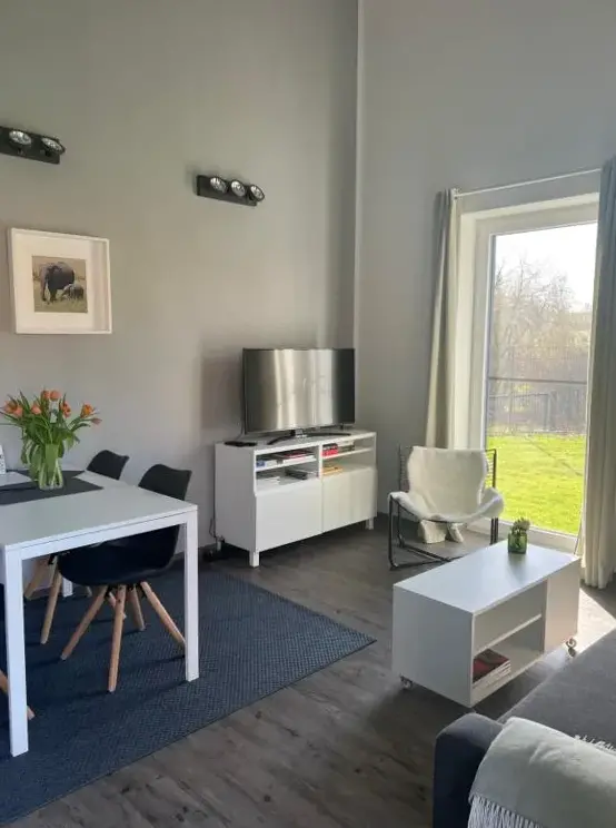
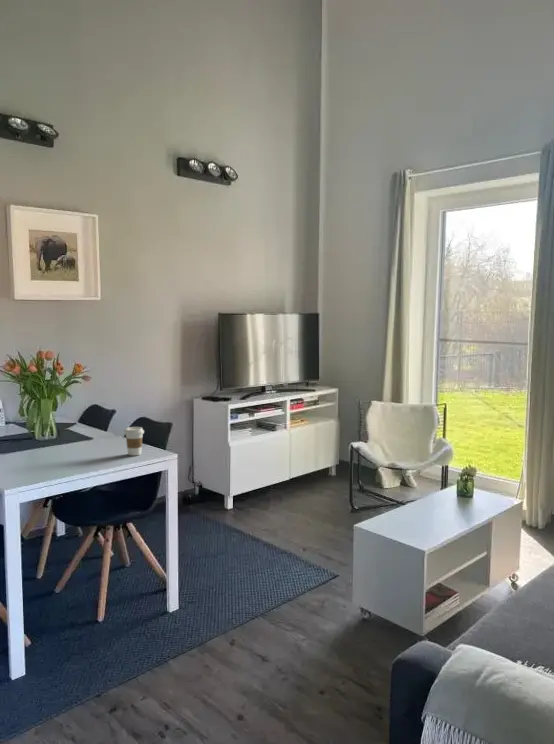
+ coffee cup [123,426,145,457]
